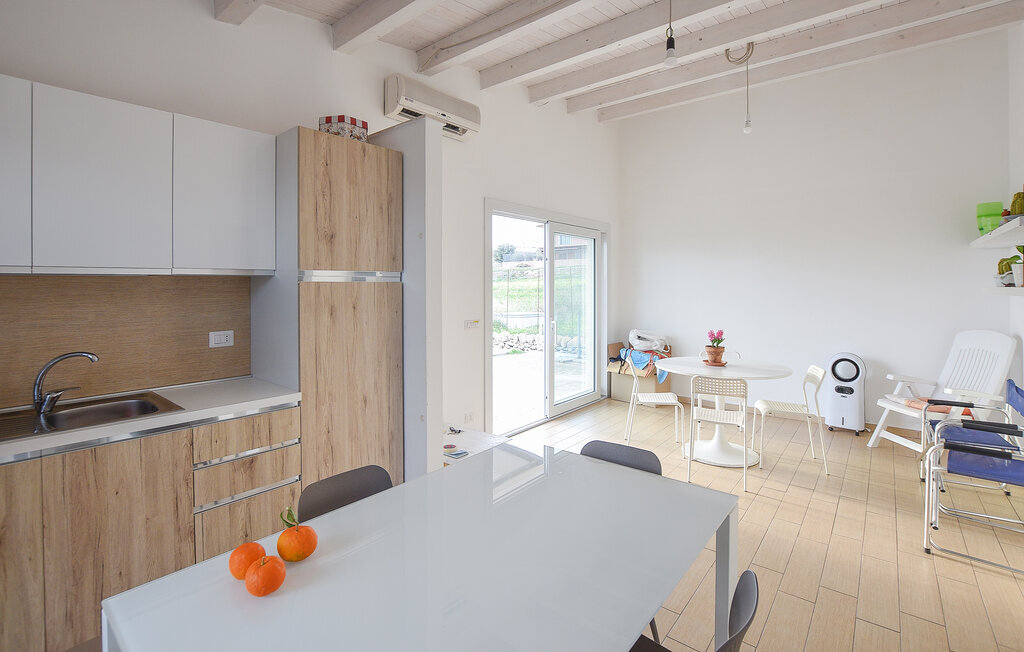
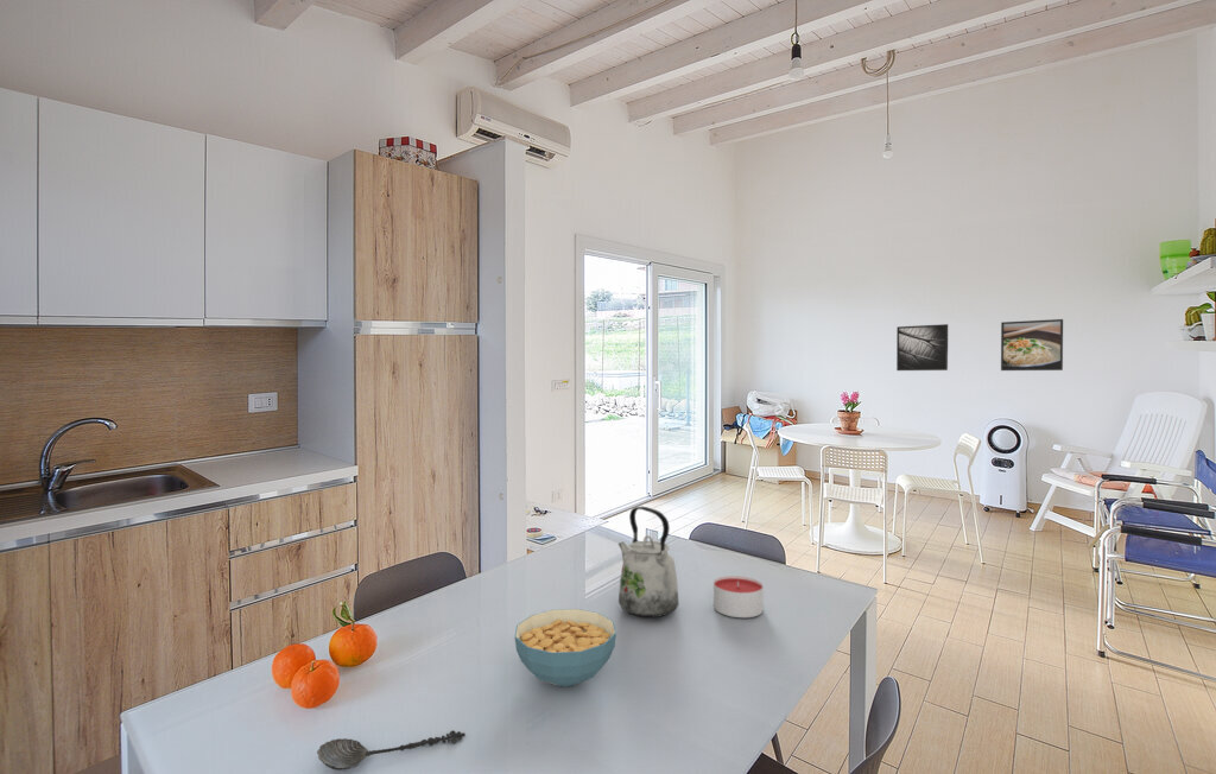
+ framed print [895,323,949,372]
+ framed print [1000,318,1064,372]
+ spoon [316,729,467,772]
+ cereal bowl [513,608,618,687]
+ kettle [618,506,679,618]
+ candle [712,575,765,618]
